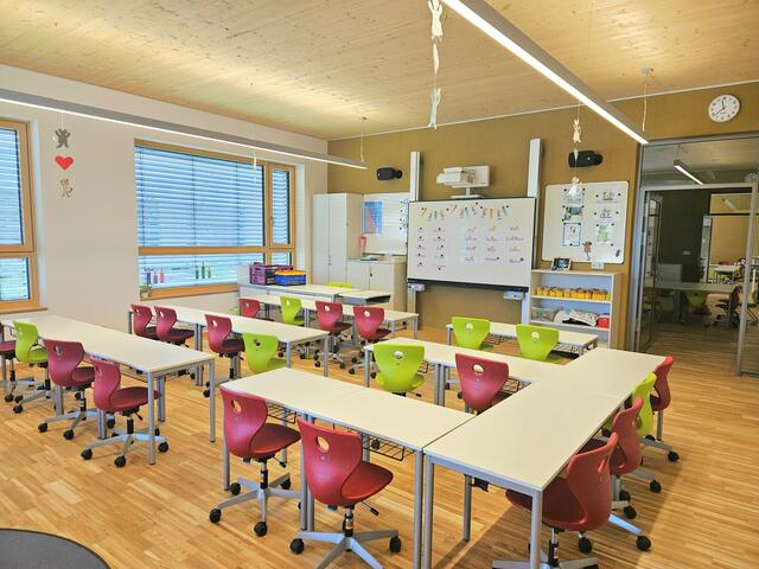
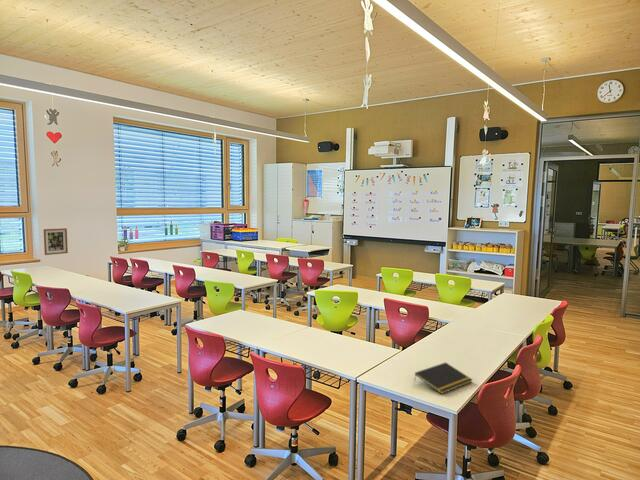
+ wall art [43,227,69,256]
+ notepad [413,361,474,395]
